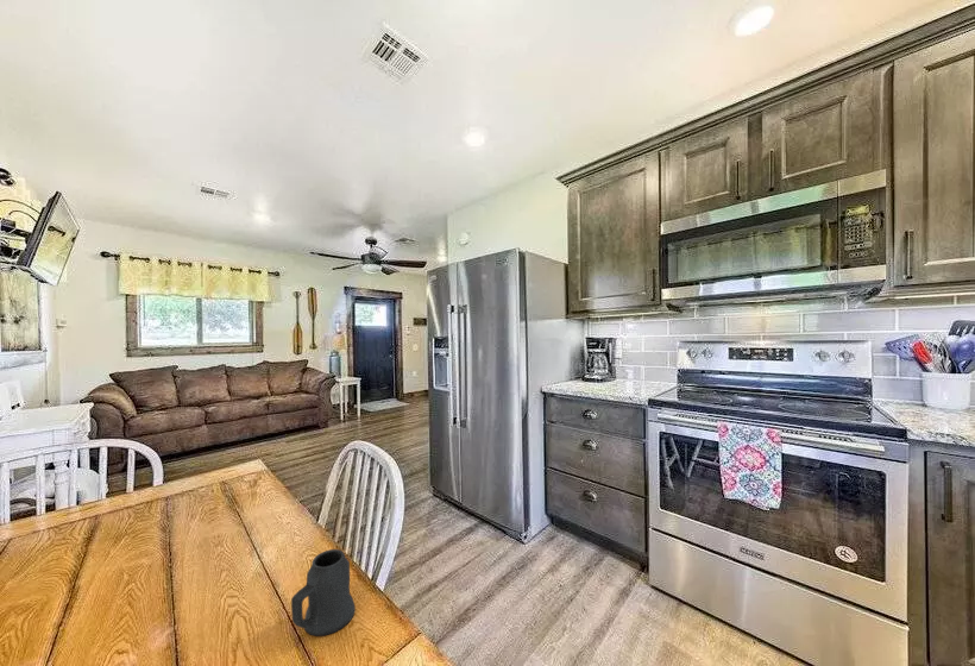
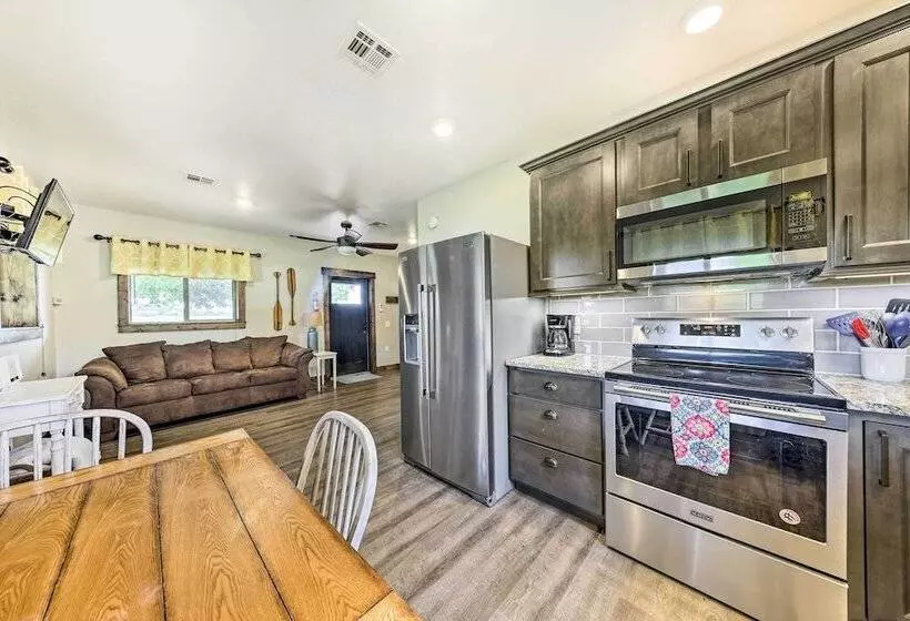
- mug [290,548,357,637]
